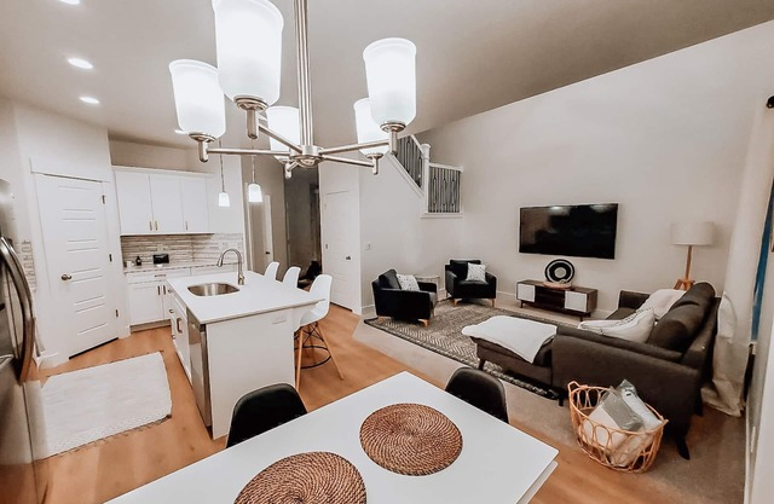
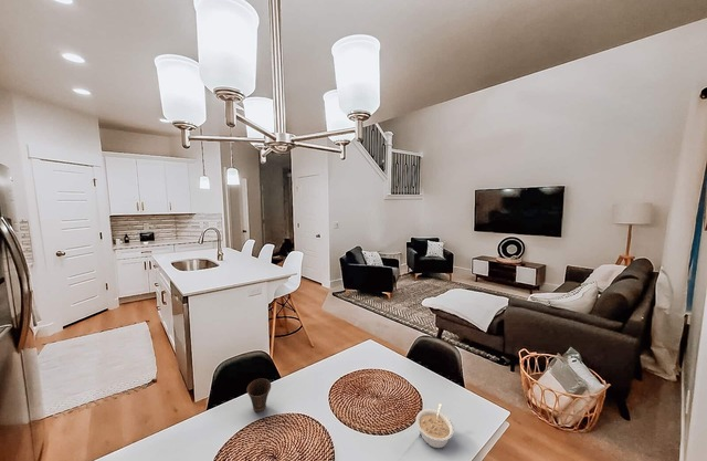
+ legume [415,402,455,449]
+ cup [246,378,272,413]
